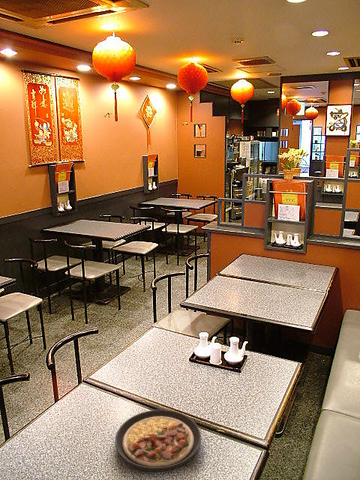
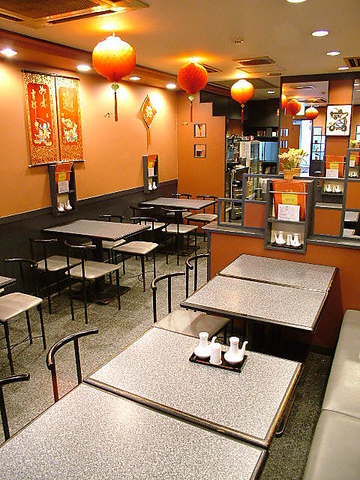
- plate [114,409,202,473]
